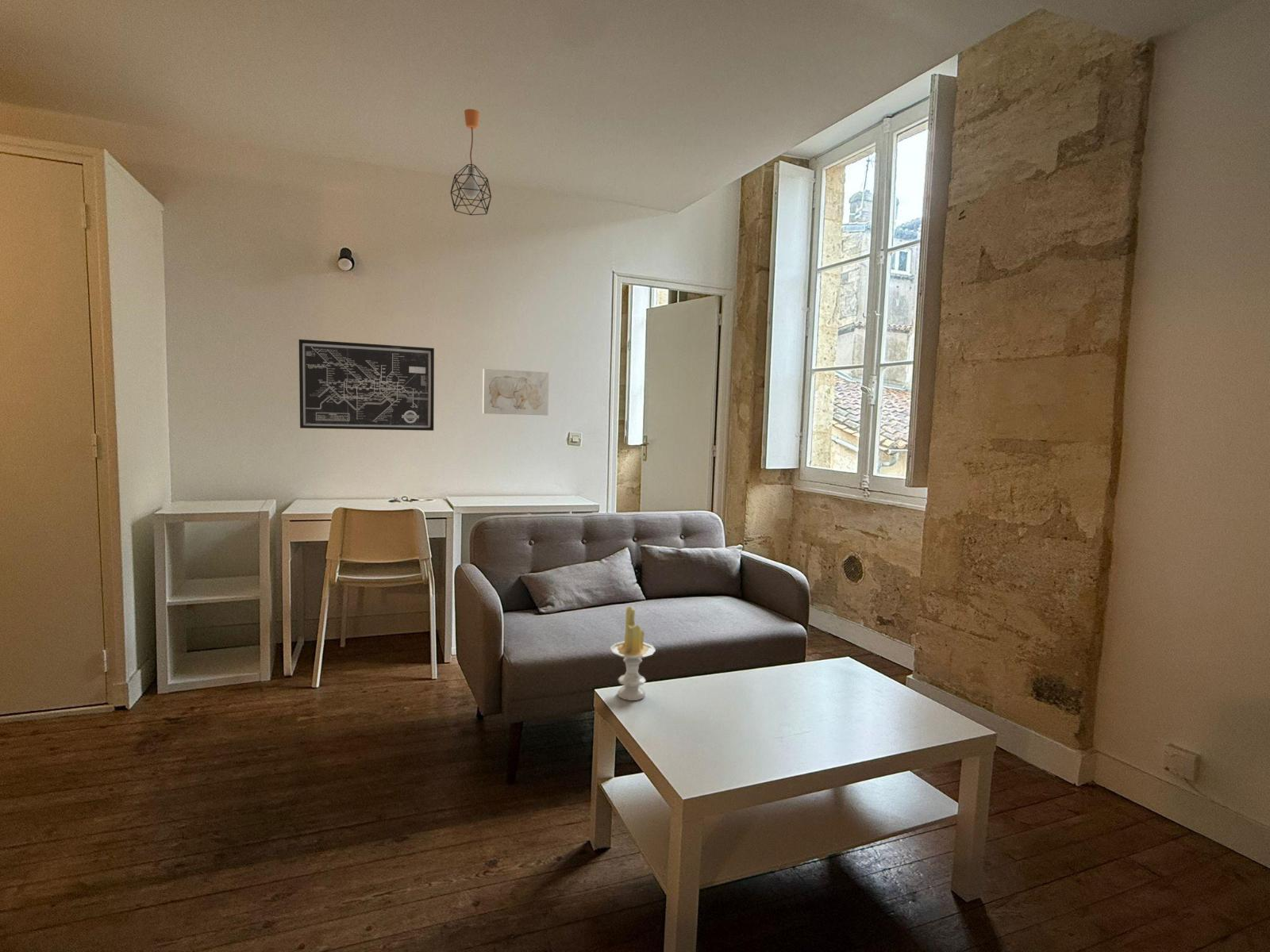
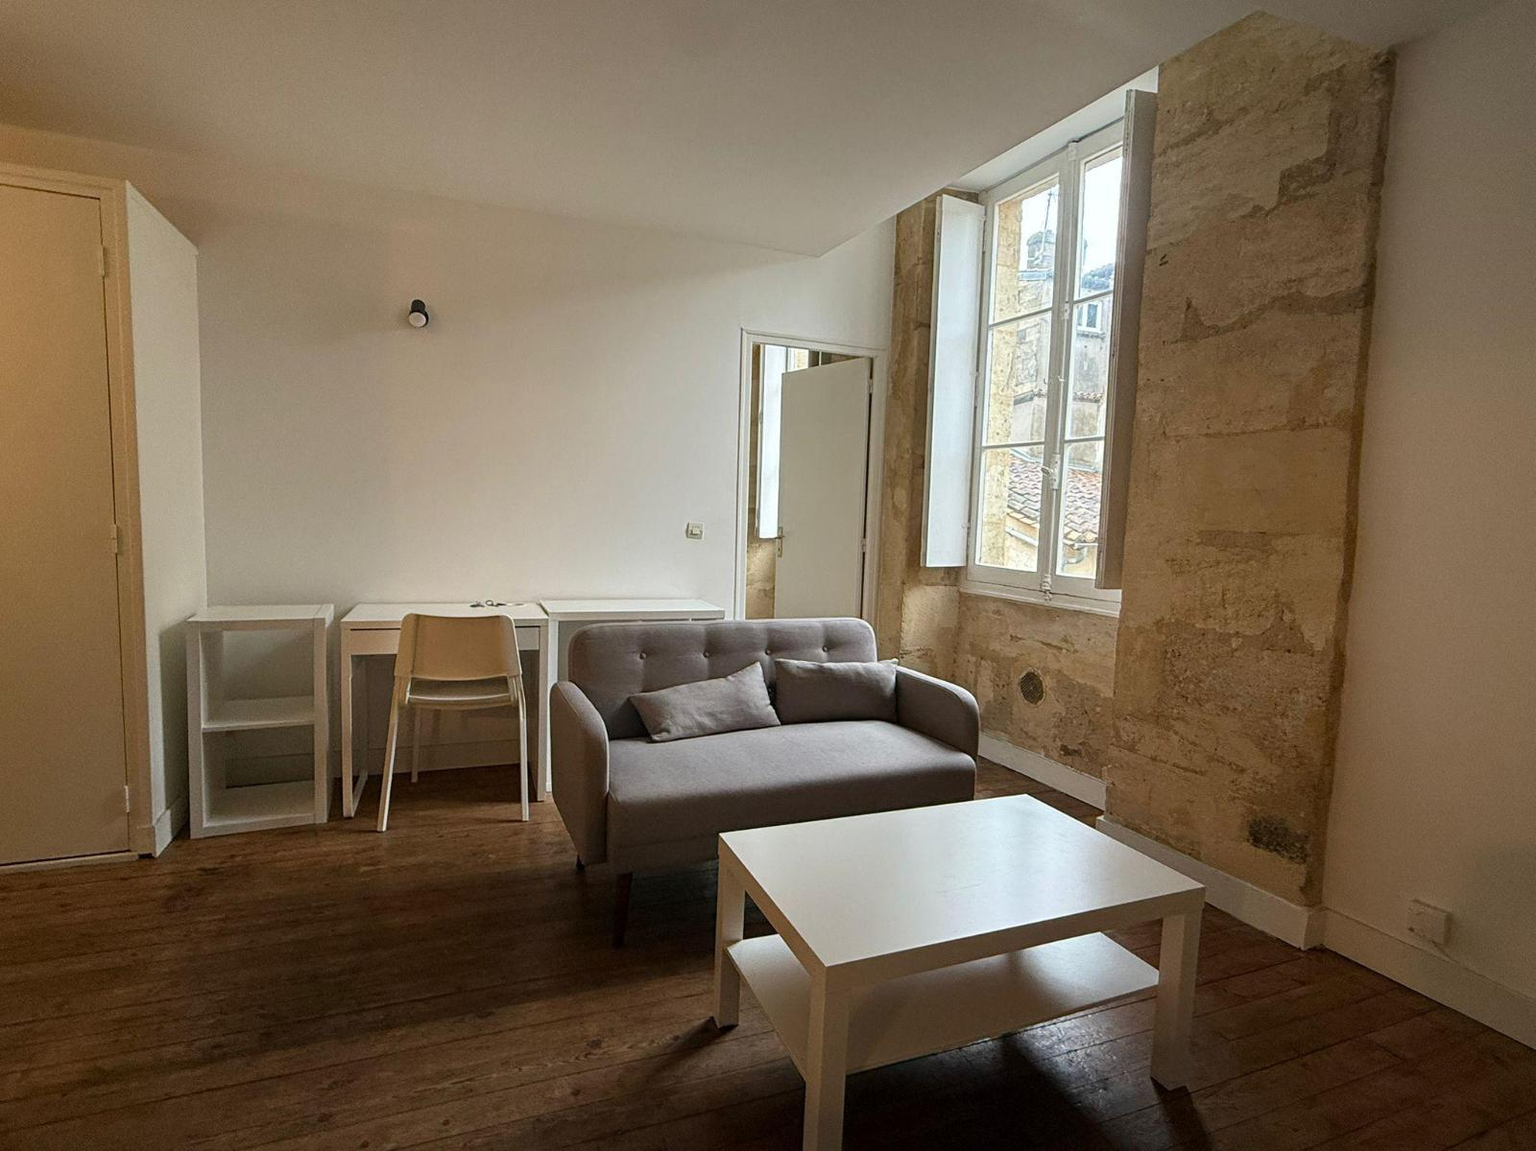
- wall art [482,368,550,417]
- candle [610,605,656,701]
- pendant light [450,108,492,216]
- wall art [298,339,435,432]
